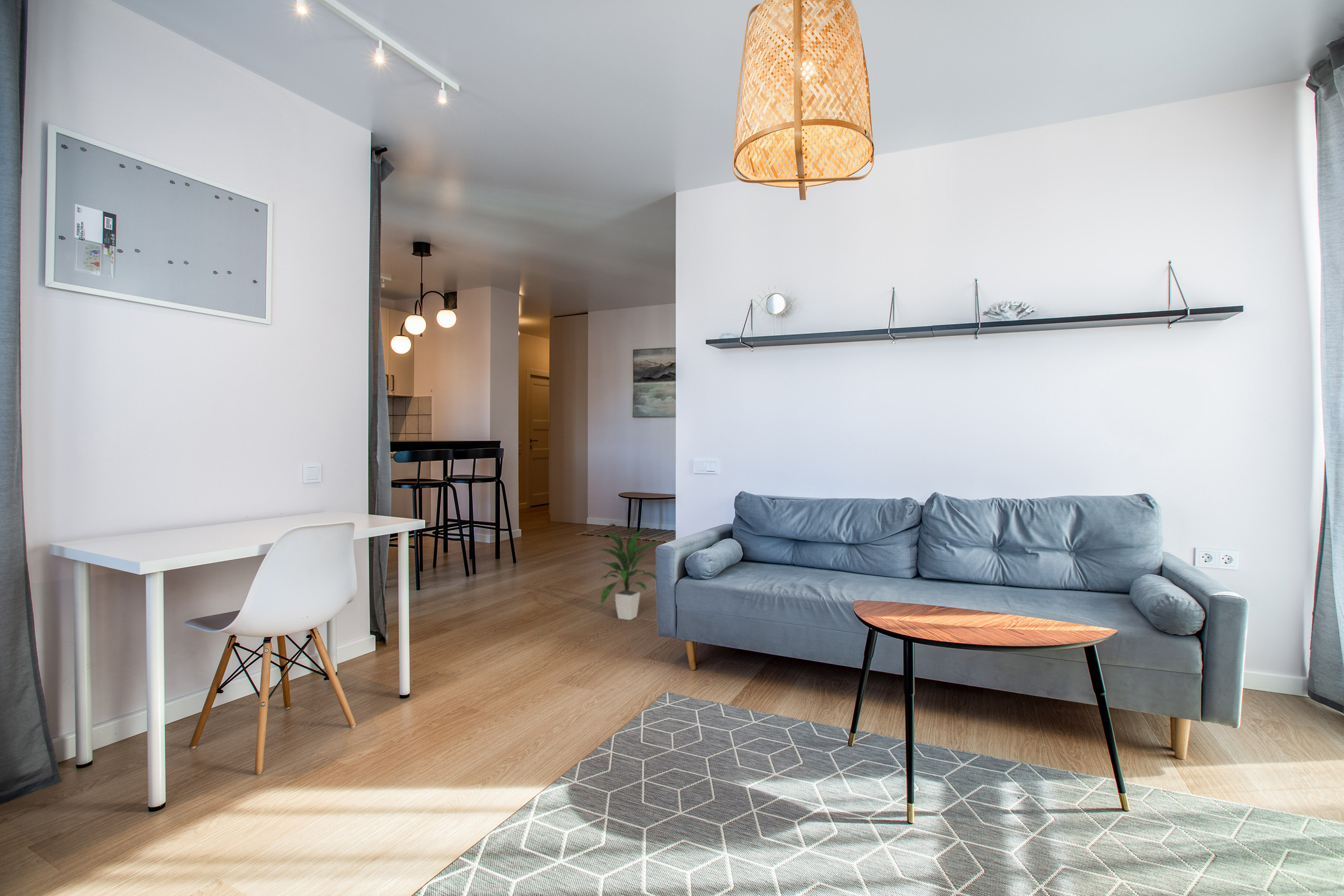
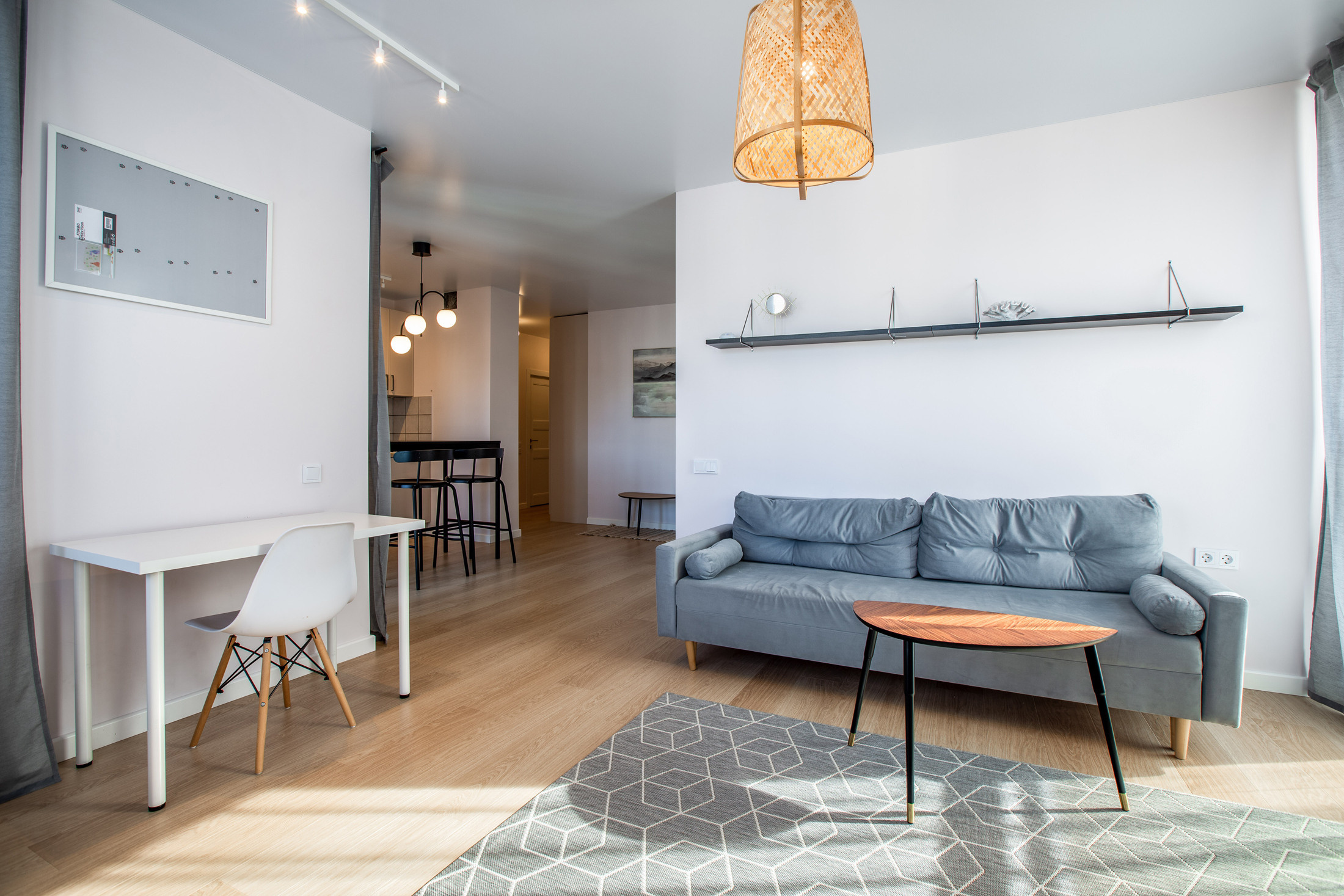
- indoor plant [594,525,662,621]
